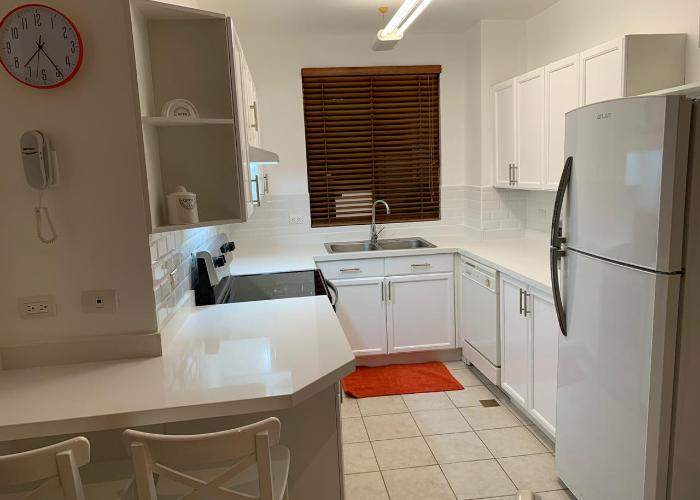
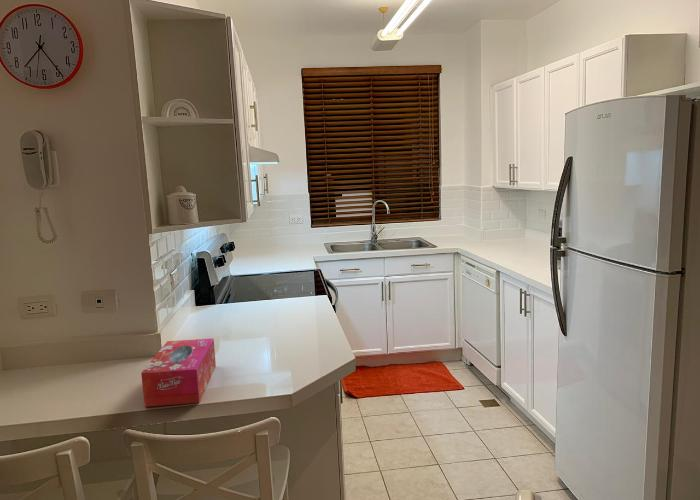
+ tissue box [140,337,217,408]
